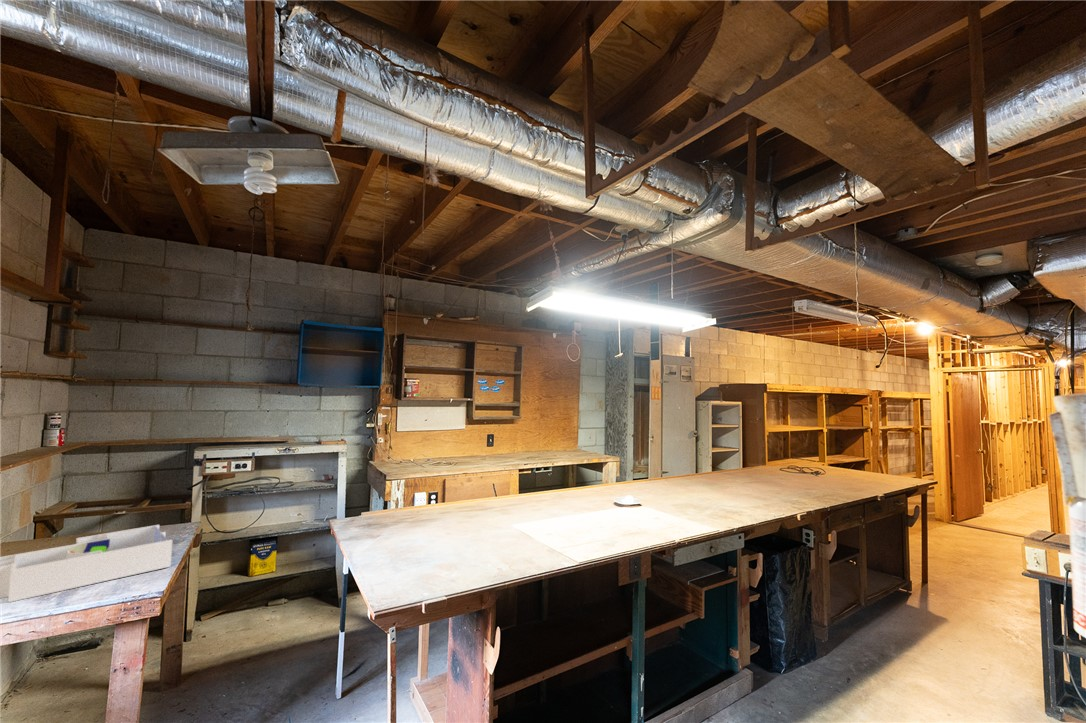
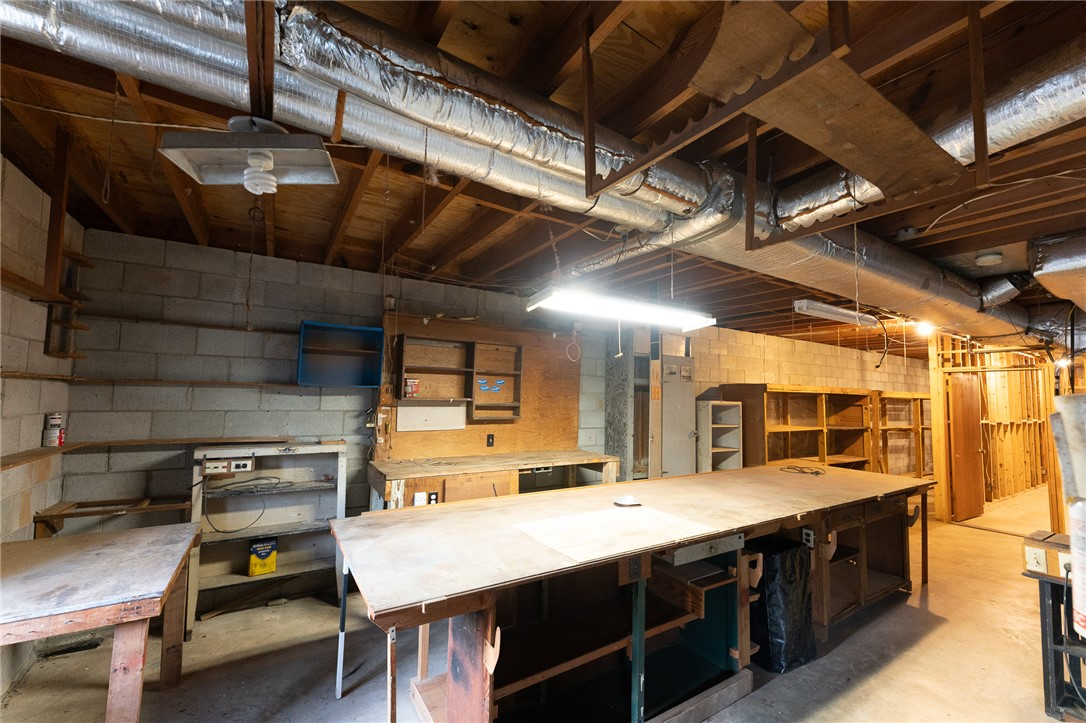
- desk organizer [0,524,174,603]
